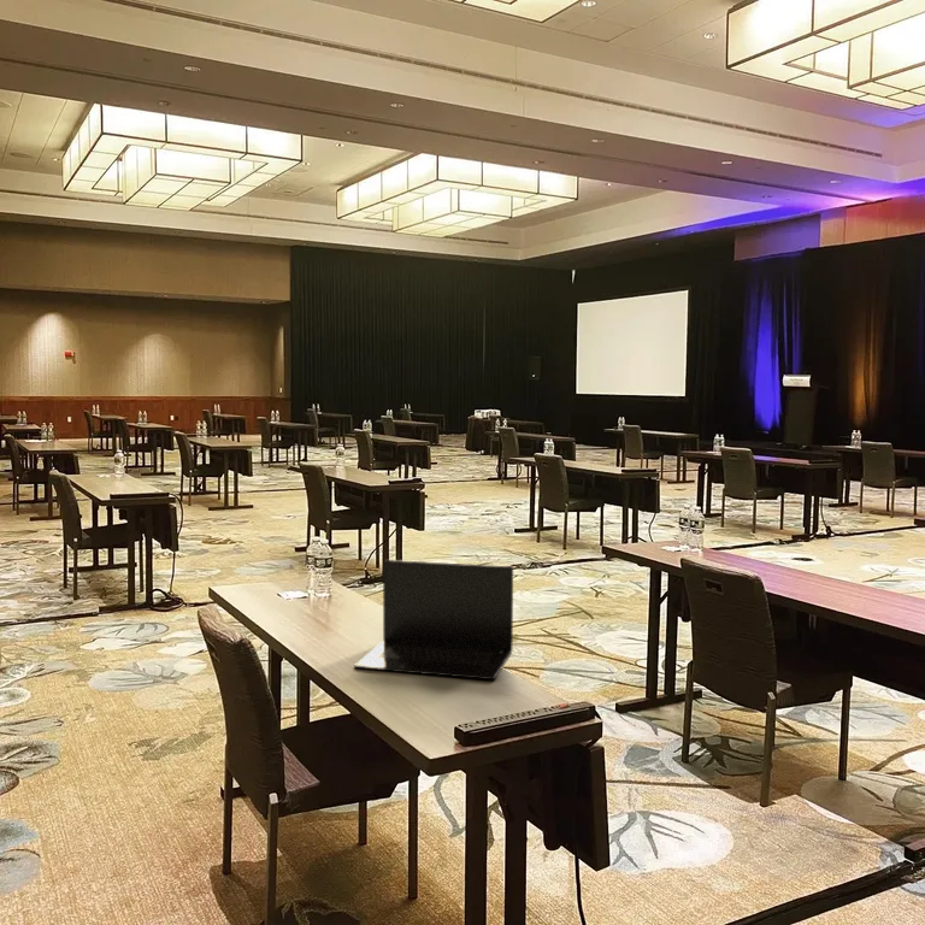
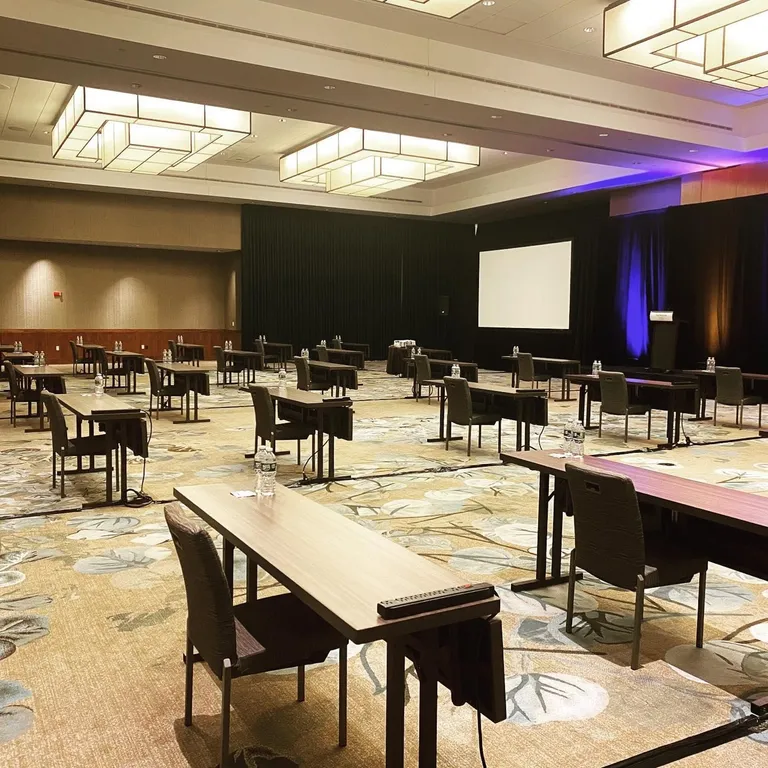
- laptop [353,559,514,681]
